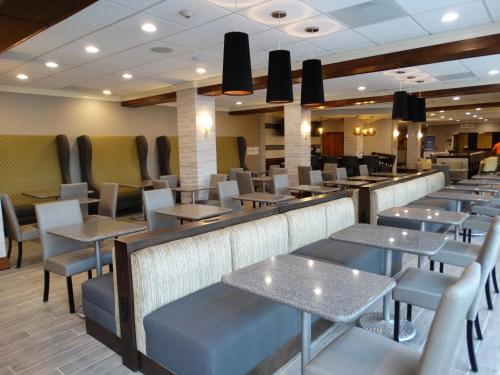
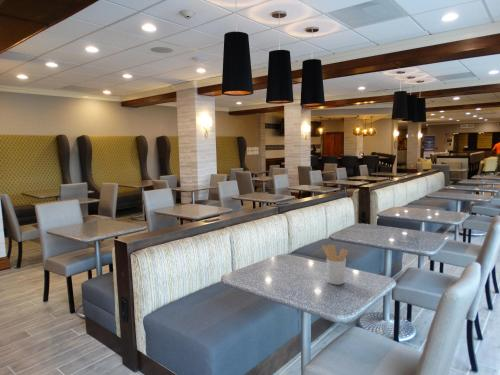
+ utensil holder [321,244,348,286]
